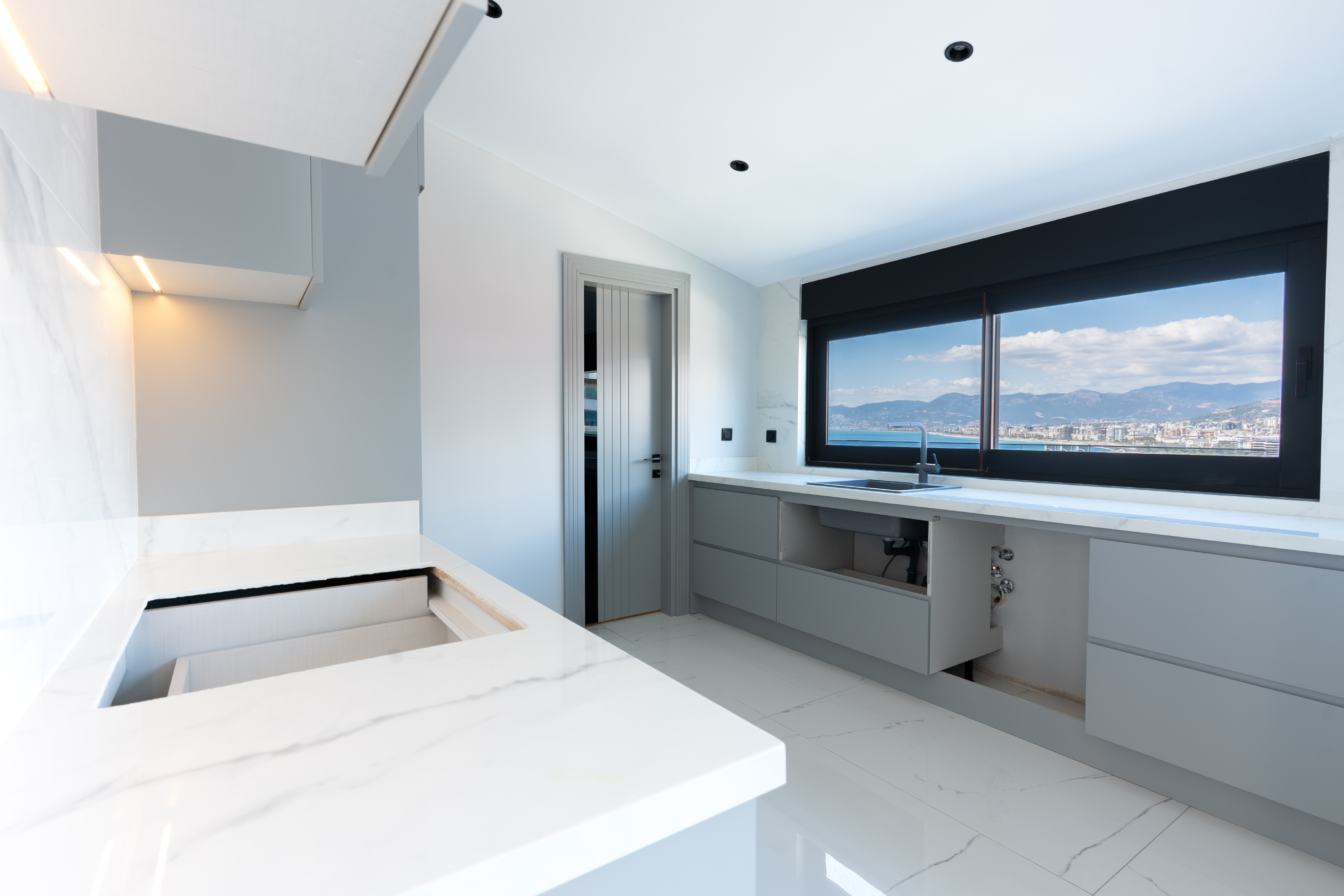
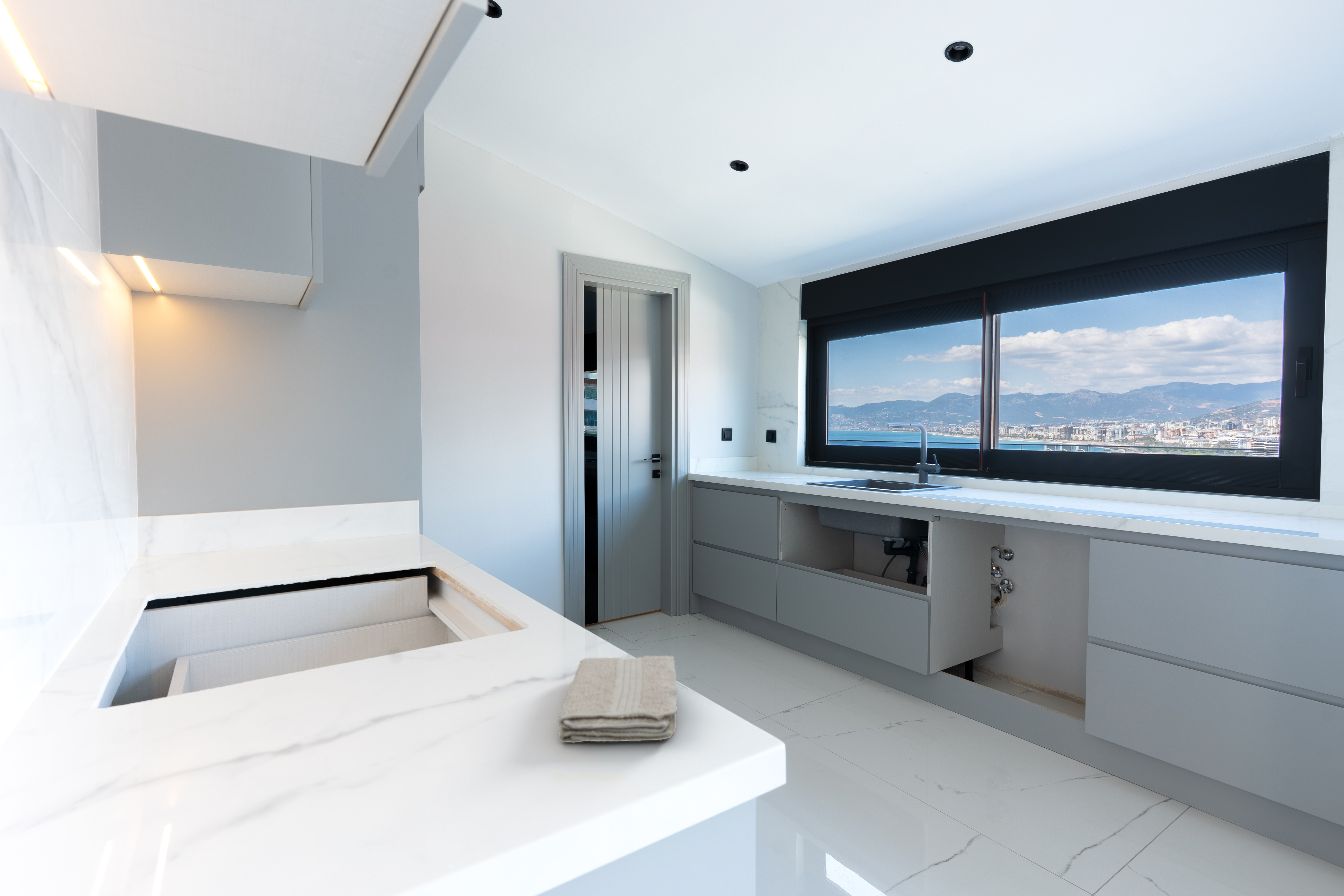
+ washcloth [557,655,678,743]
